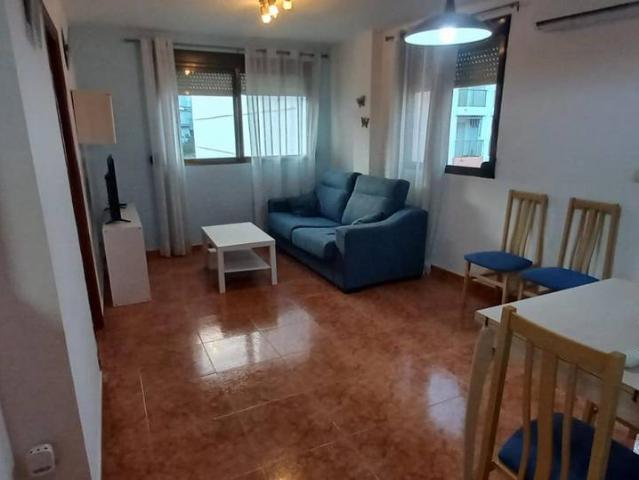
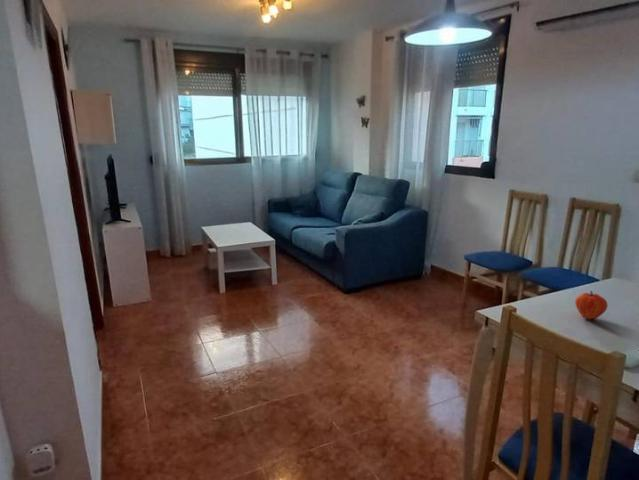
+ fruit [574,290,609,321]
